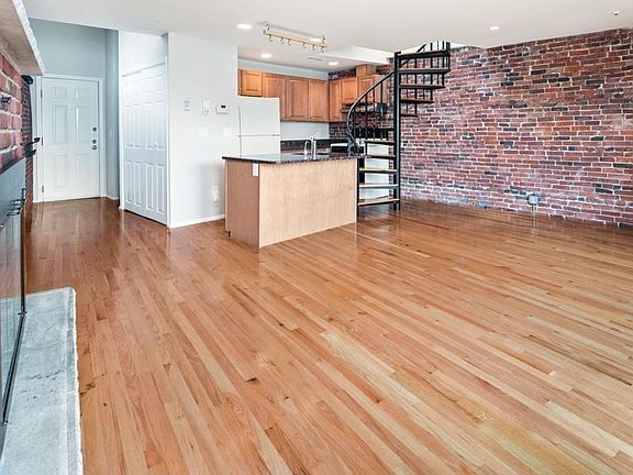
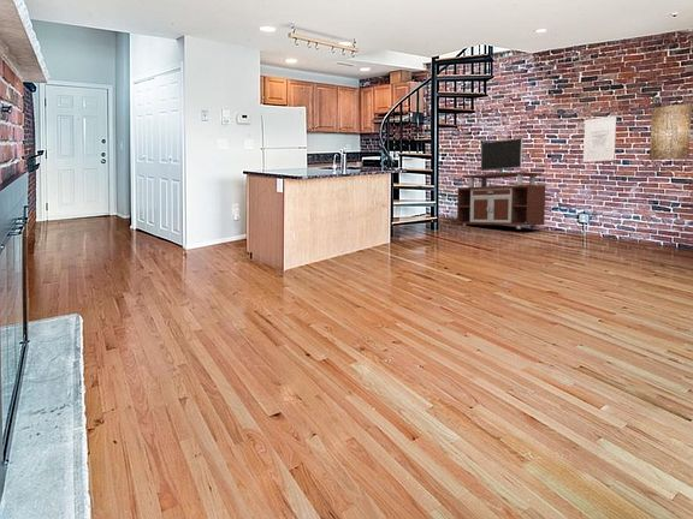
+ tv stand [456,137,547,229]
+ wall art [582,115,617,163]
+ wall art [648,102,693,161]
